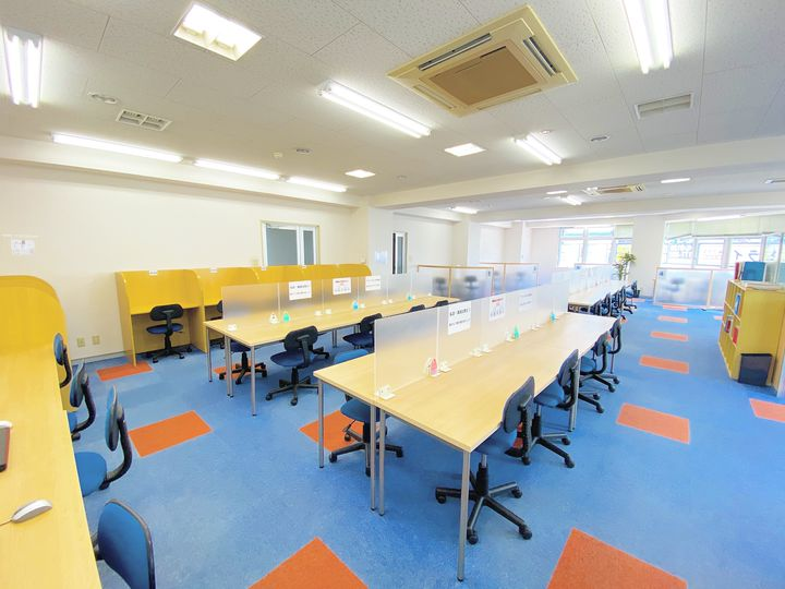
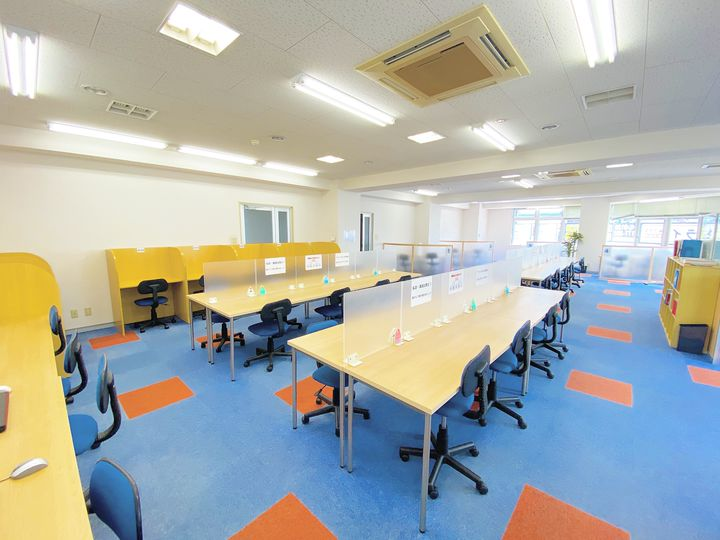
- calendar [0,232,40,256]
